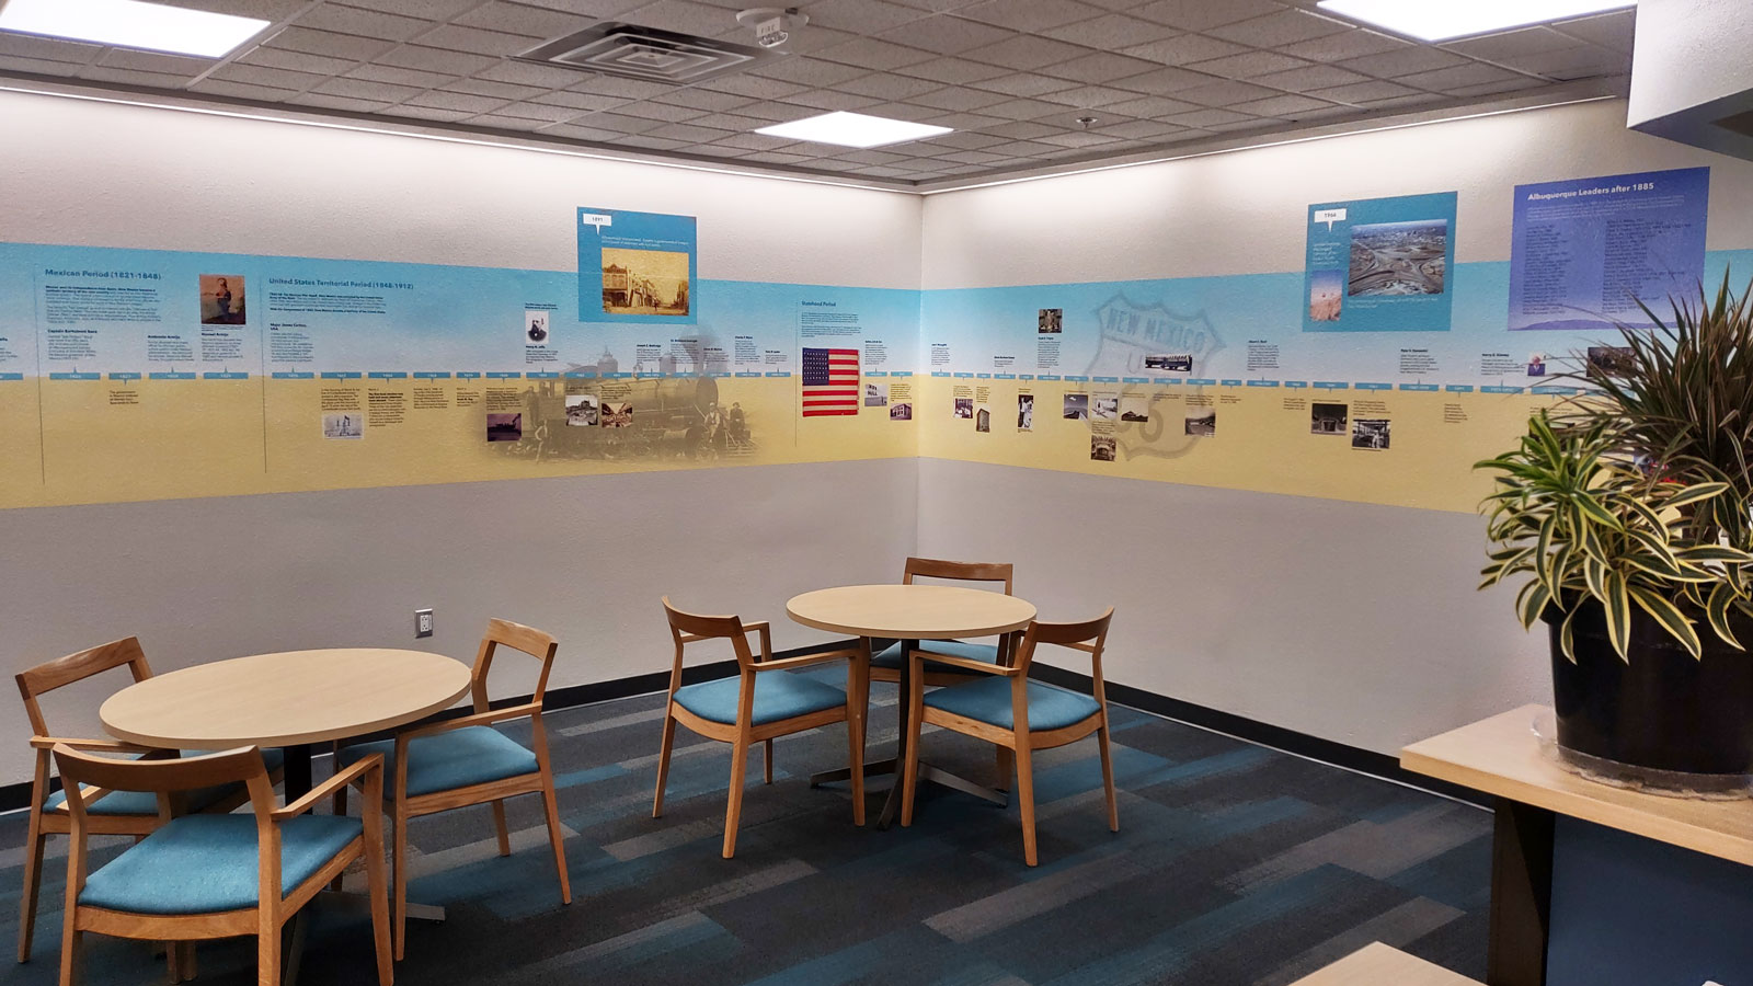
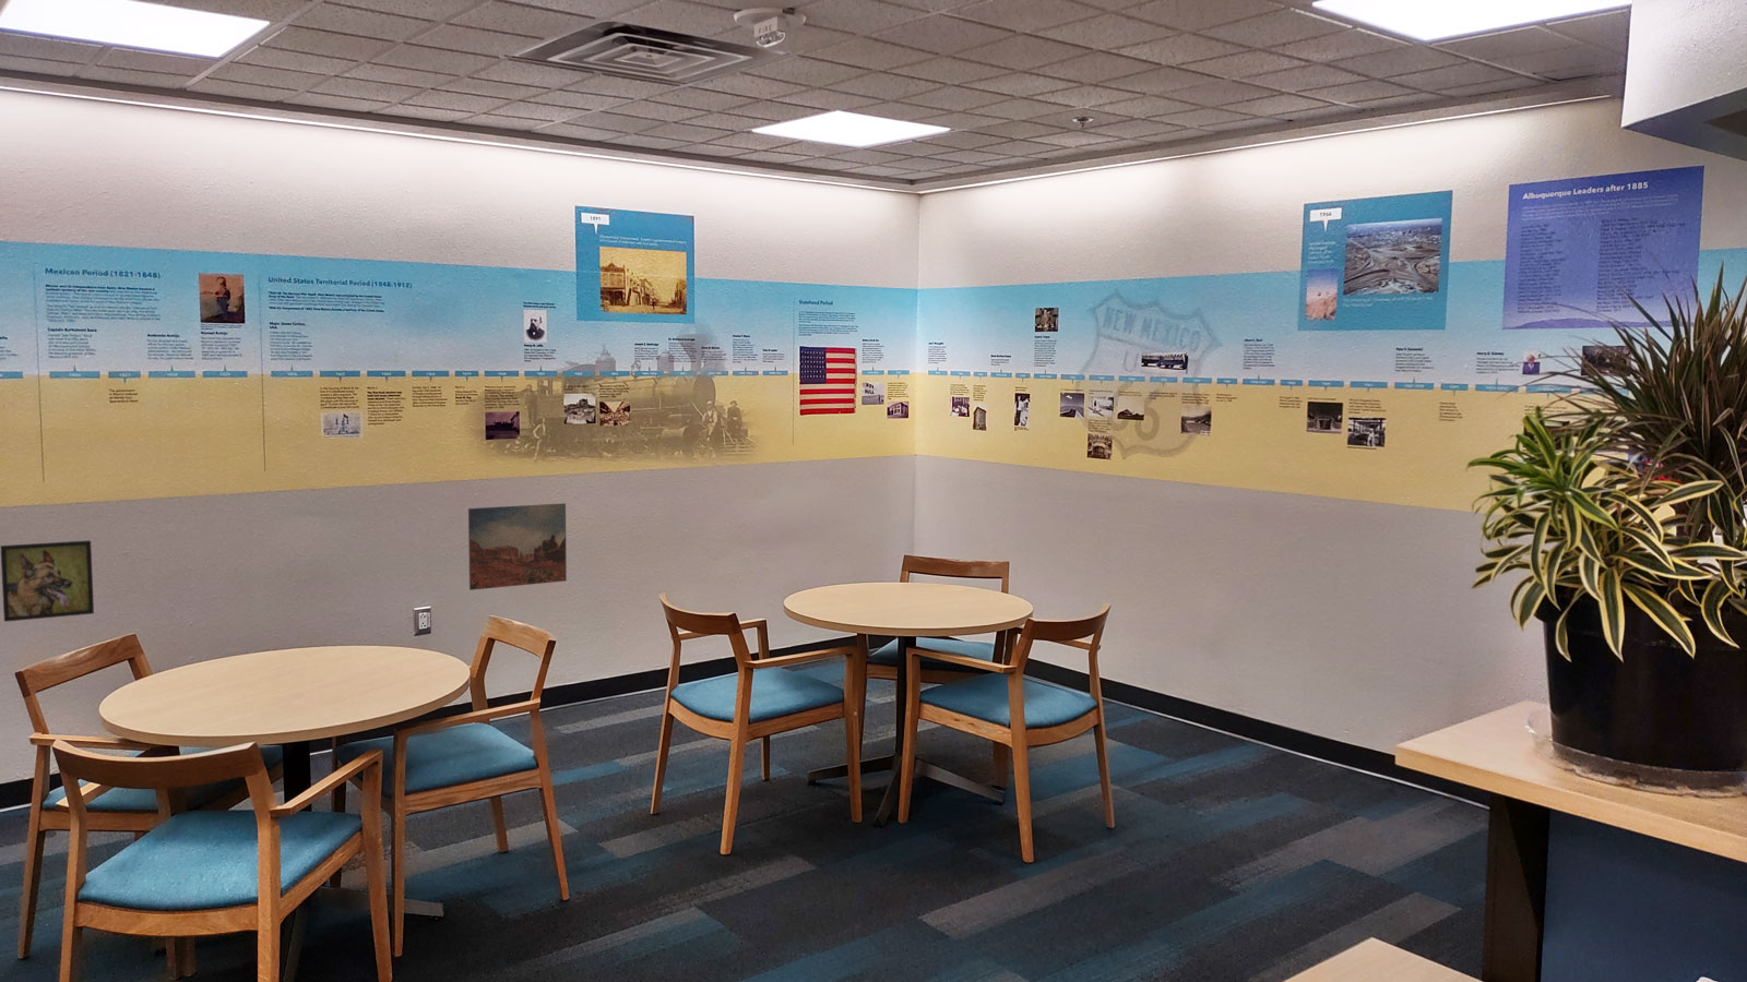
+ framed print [0,540,95,623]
+ wall art [467,502,568,591]
